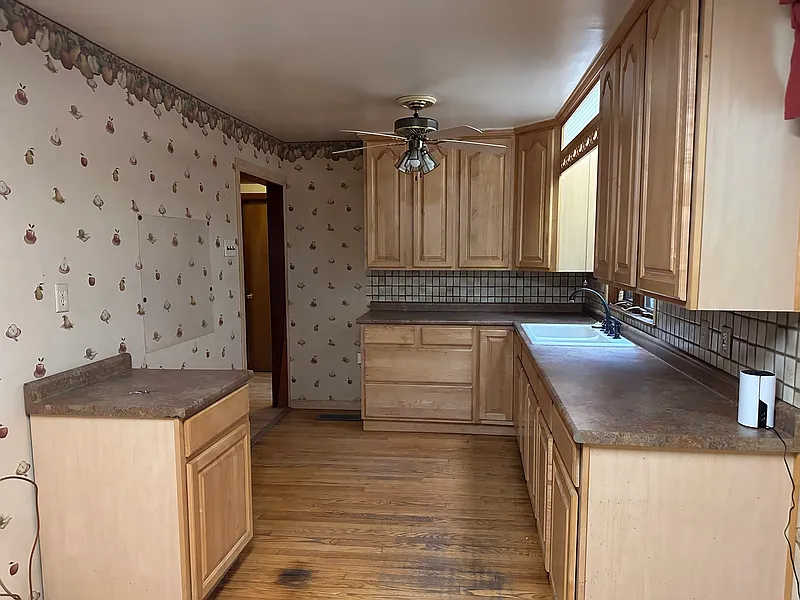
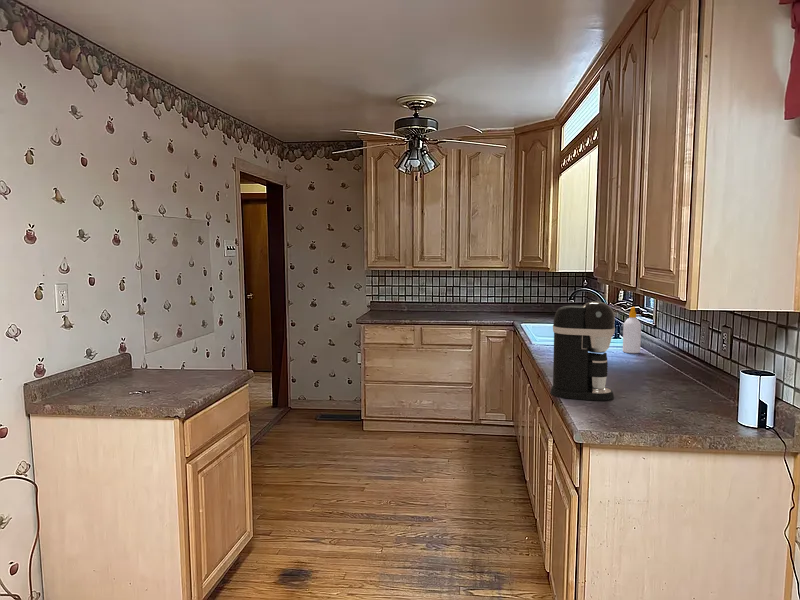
+ soap bottle [622,306,642,354]
+ coffee maker [549,301,616,402]
